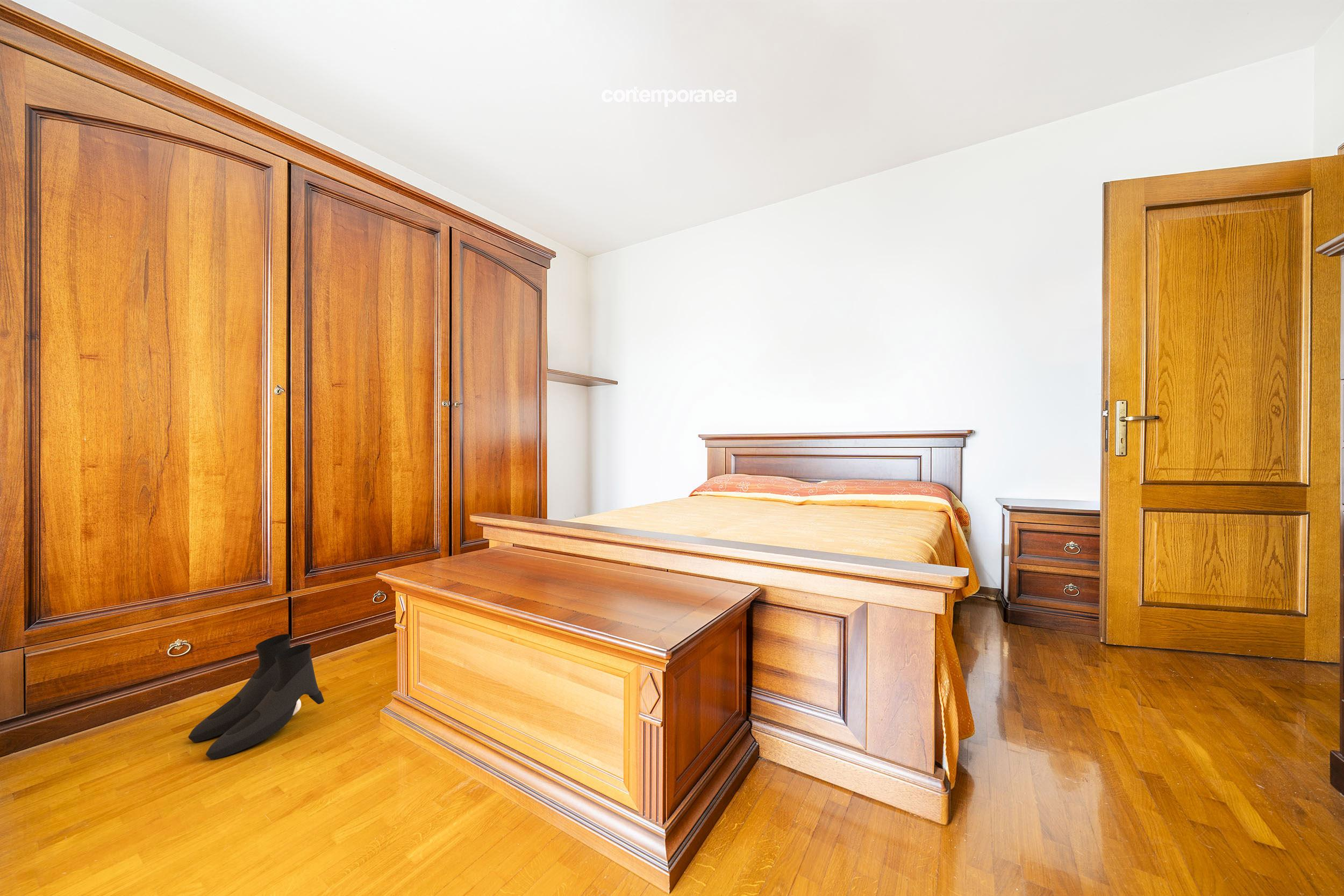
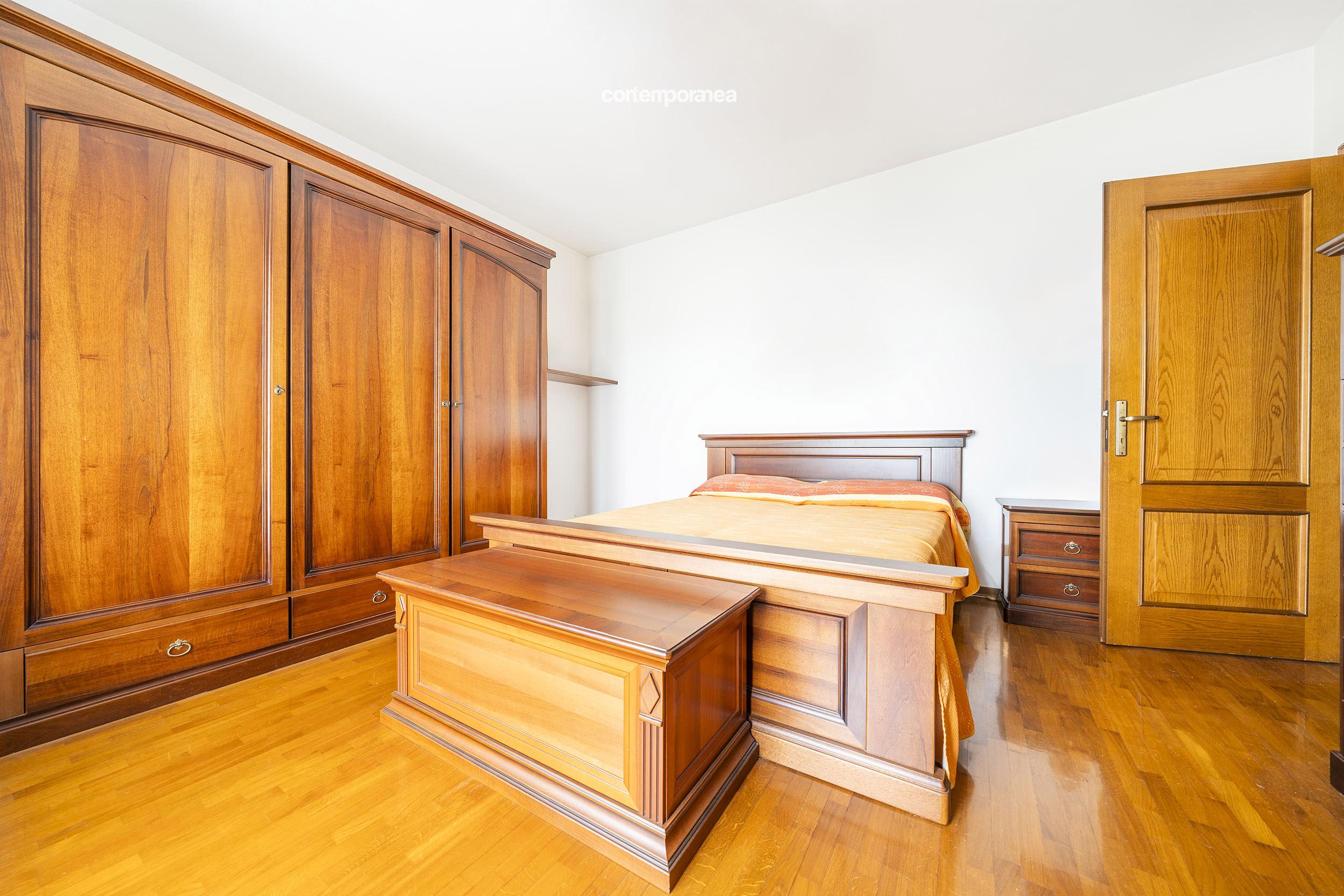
- boots [188,634,325,761]
